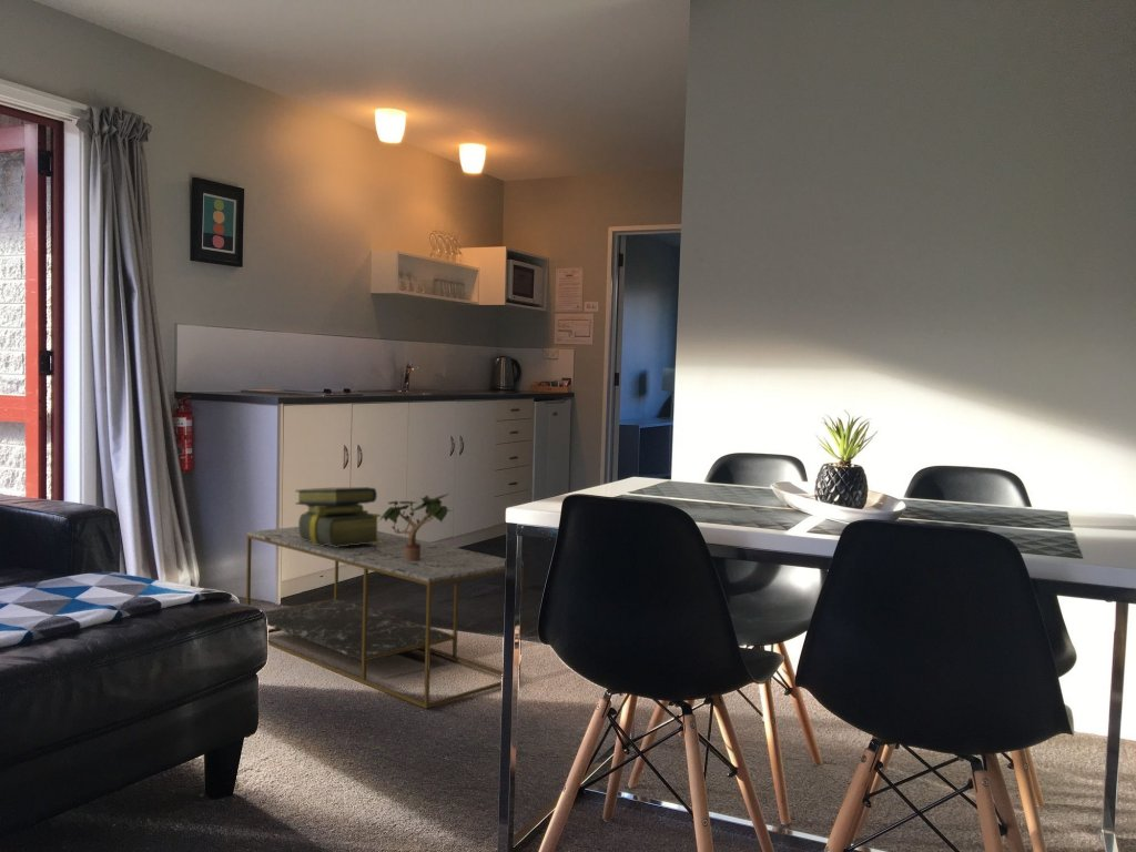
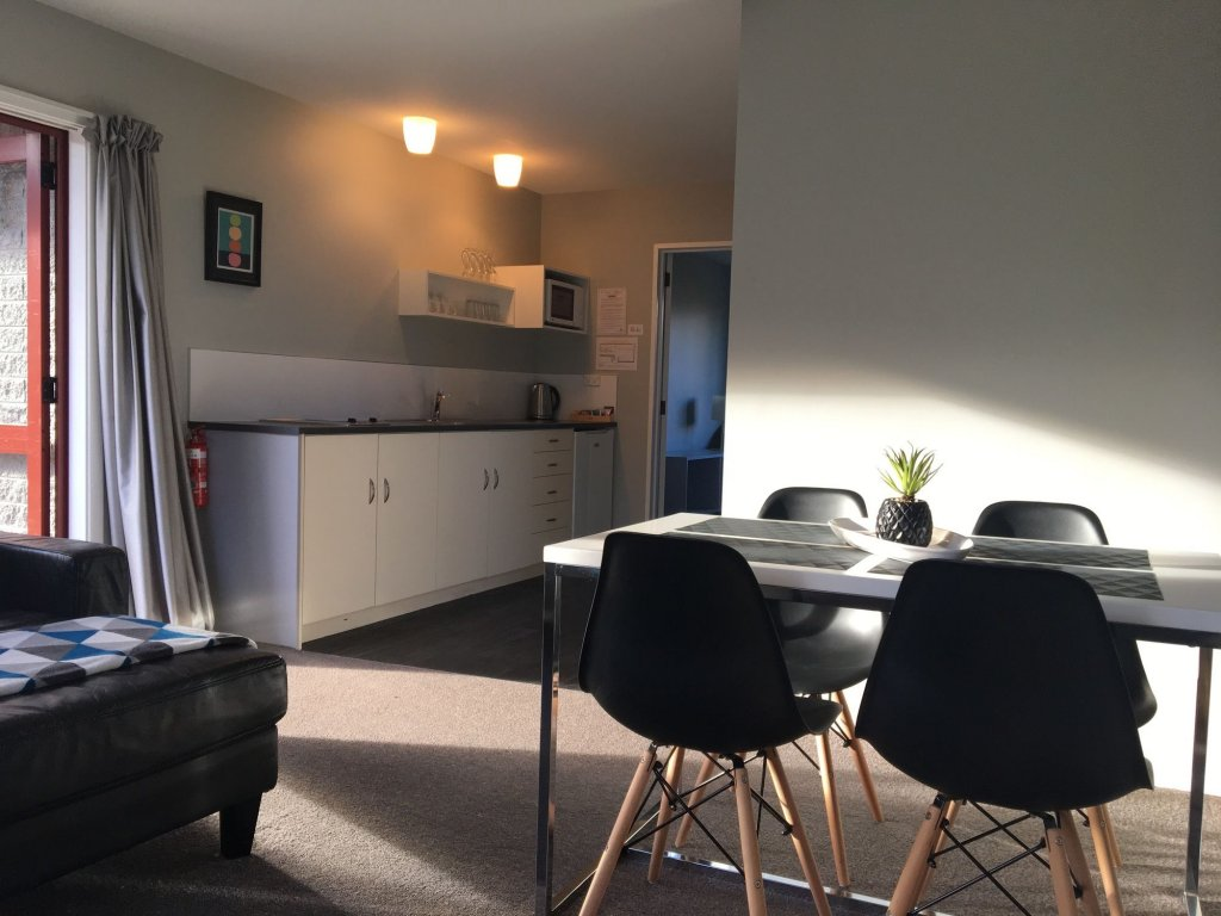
- stack of books [294,486,382,547]
- potted plant [377,491,453,561]
- coffee table [245,526,525,710]
